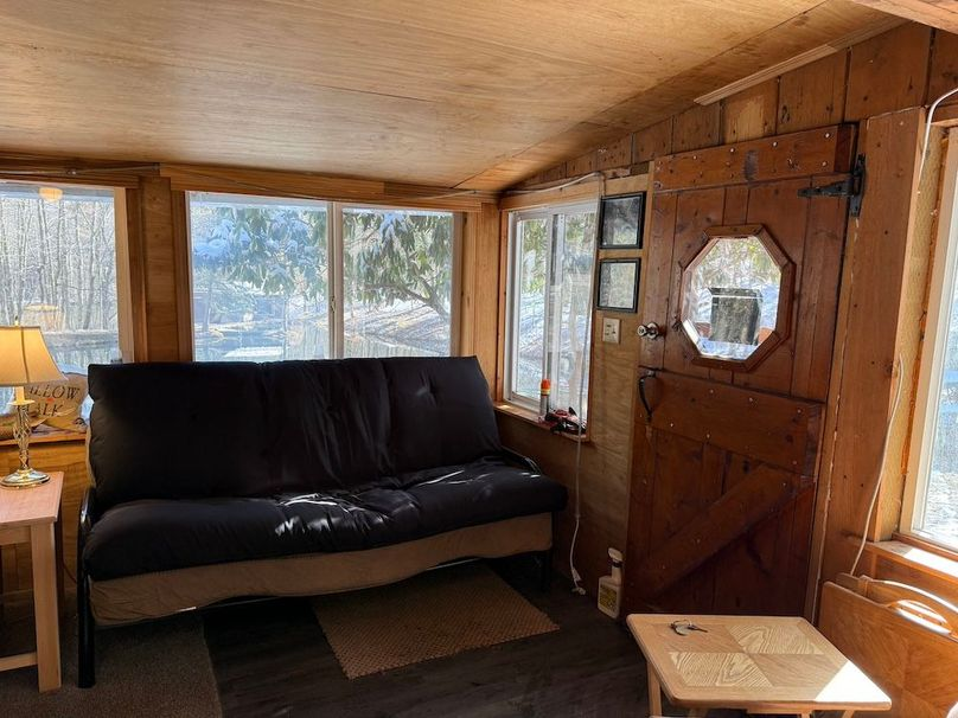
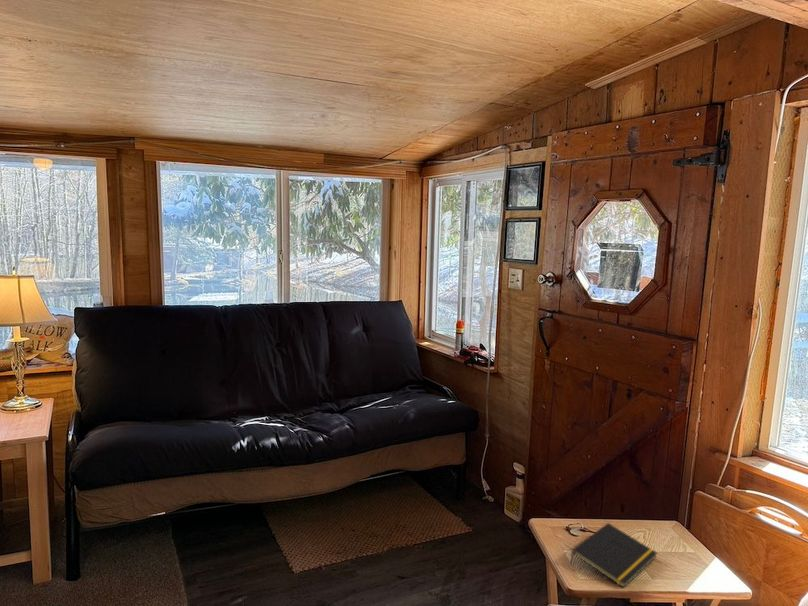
+ notepad [570,522,658,589]
